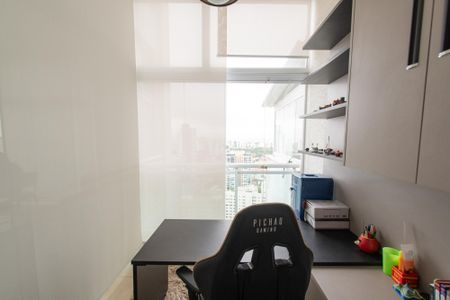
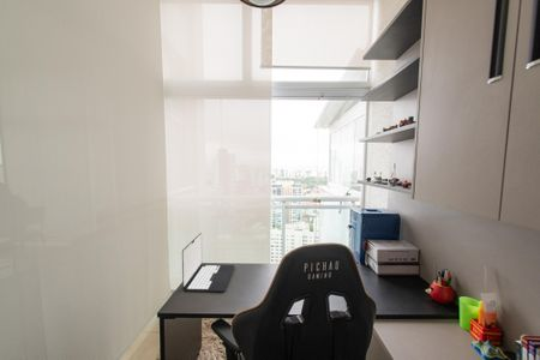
+ laptop [181,232,235,293]
